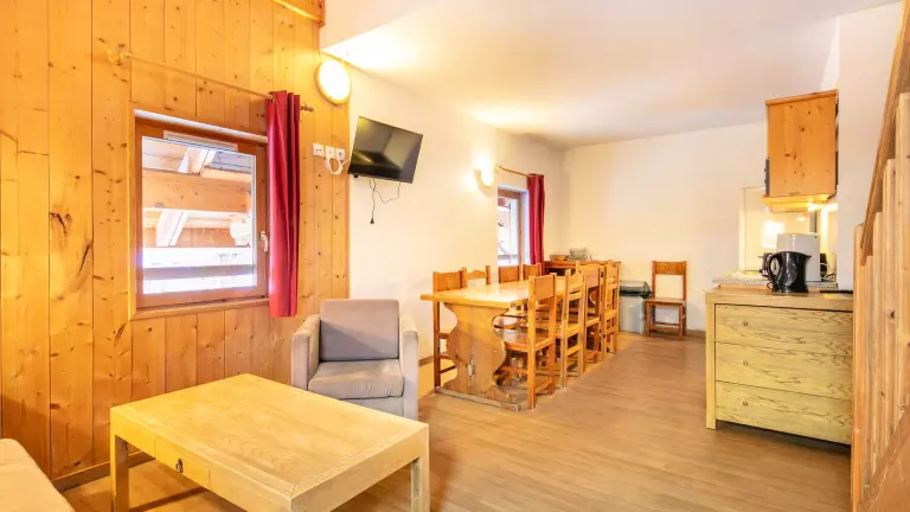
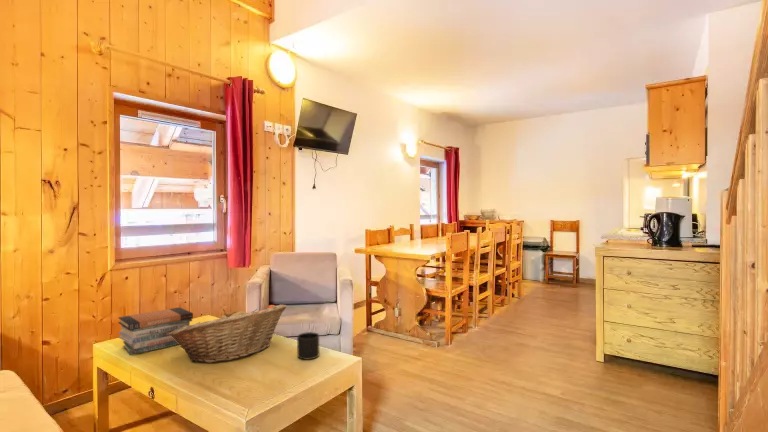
+ fruit basket [170,304,287,364]
+ mug [296,331,320,361]
+ book stack [117,306,194,356]
